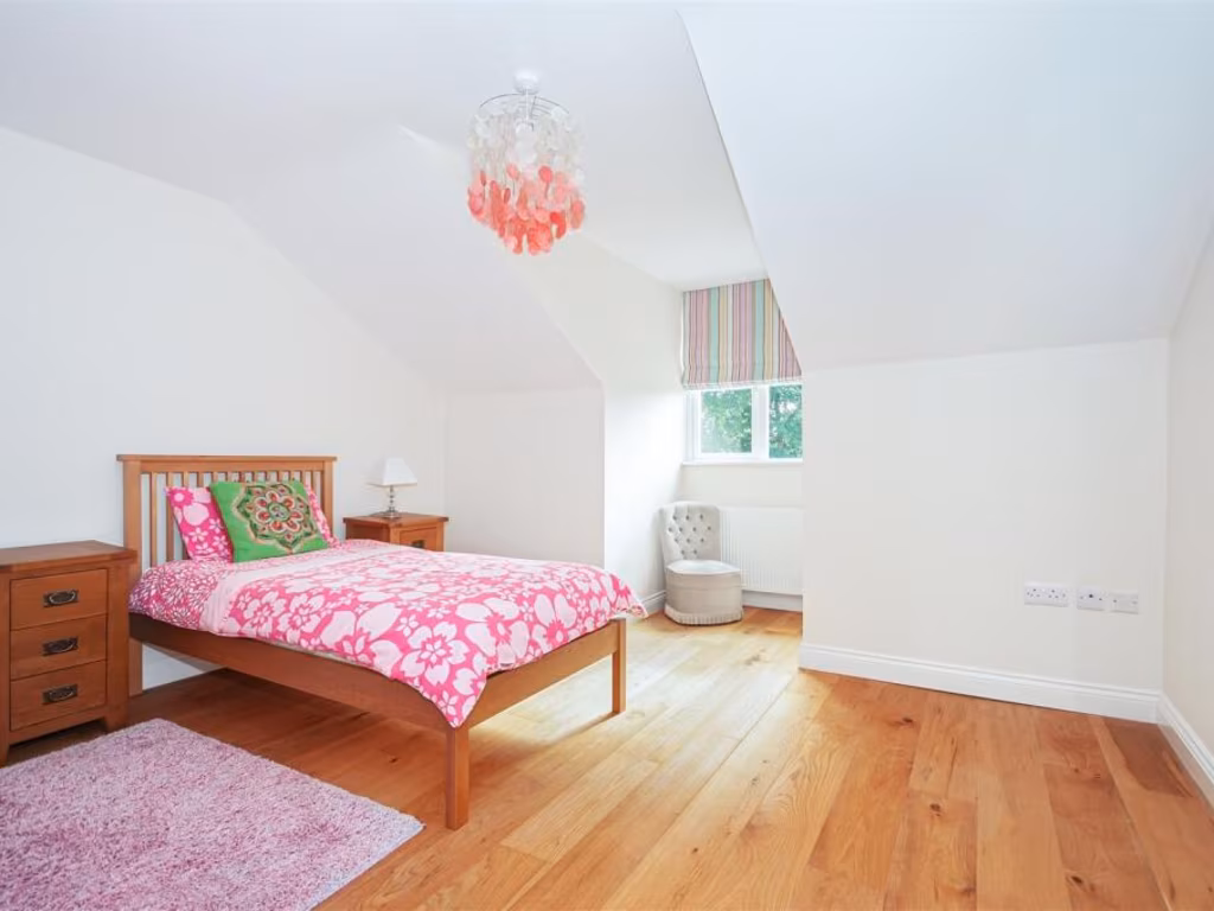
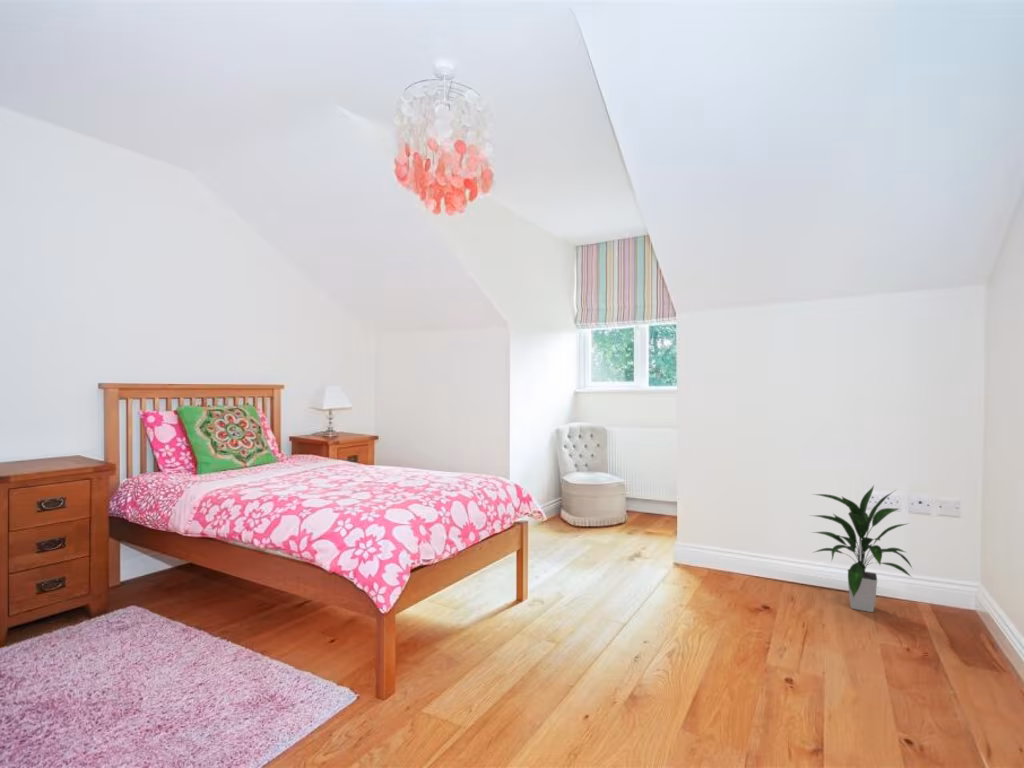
+ indoor plant [809,485,914,613]
